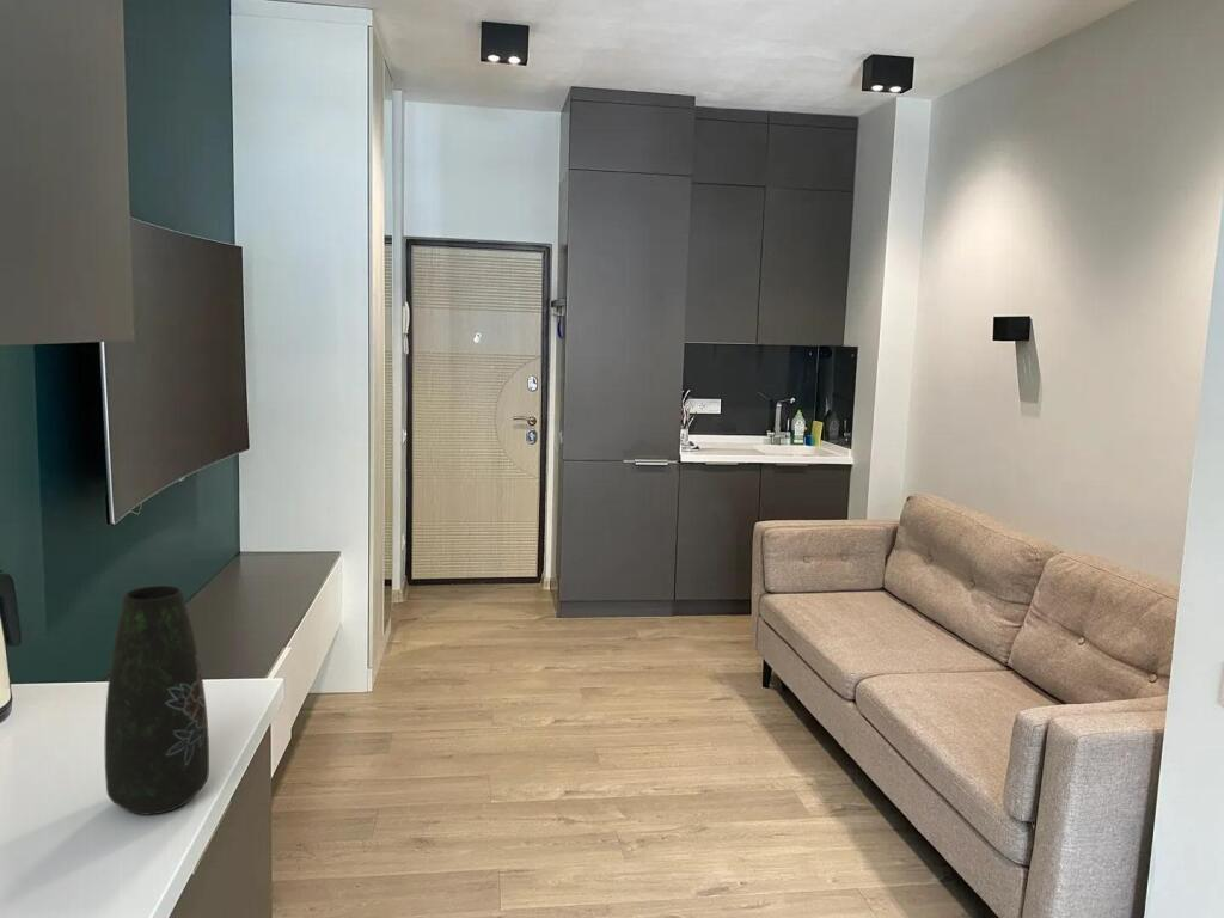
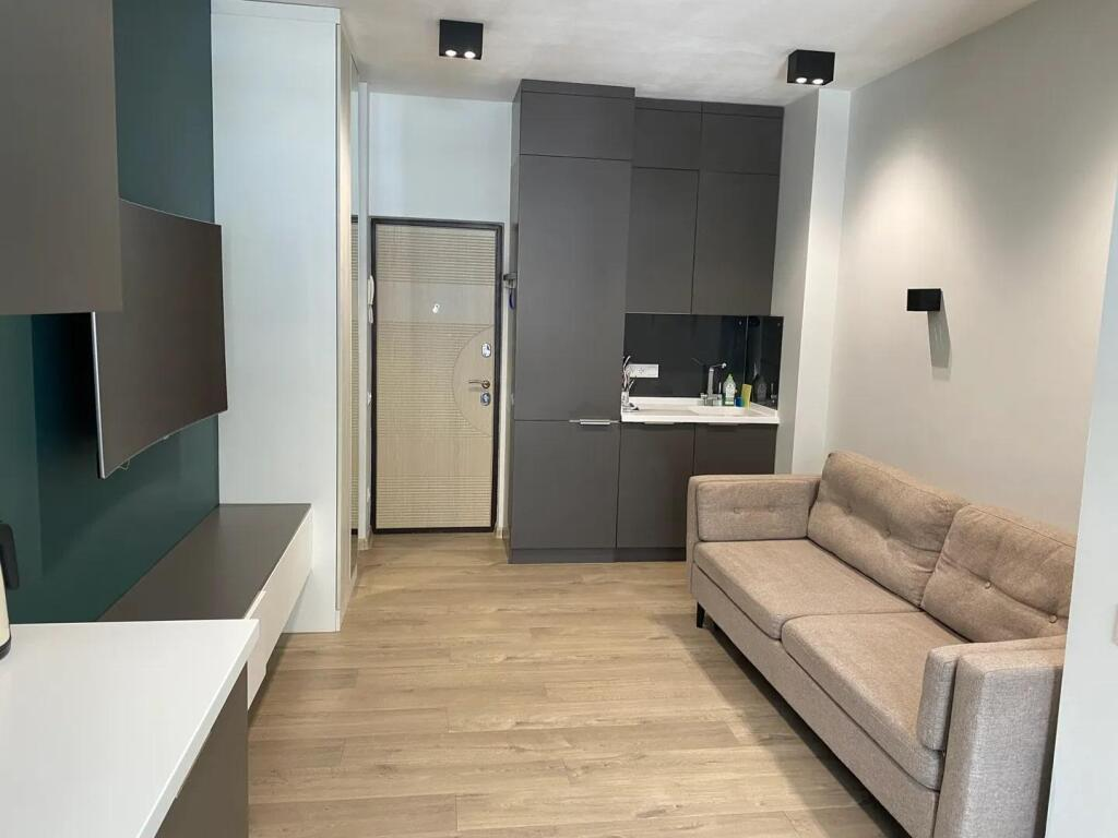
- vase [104,585,210,816]
